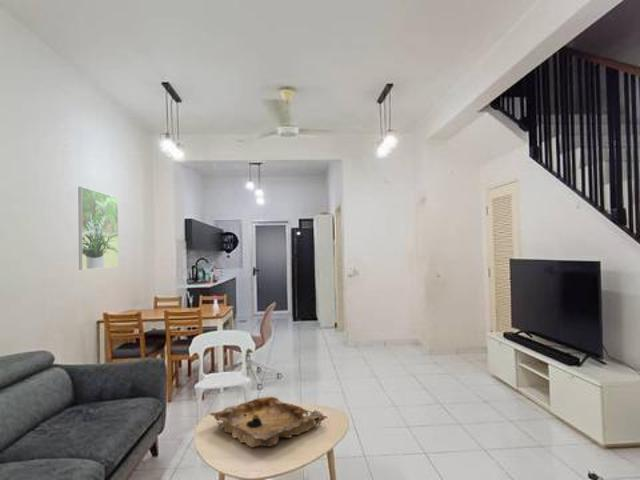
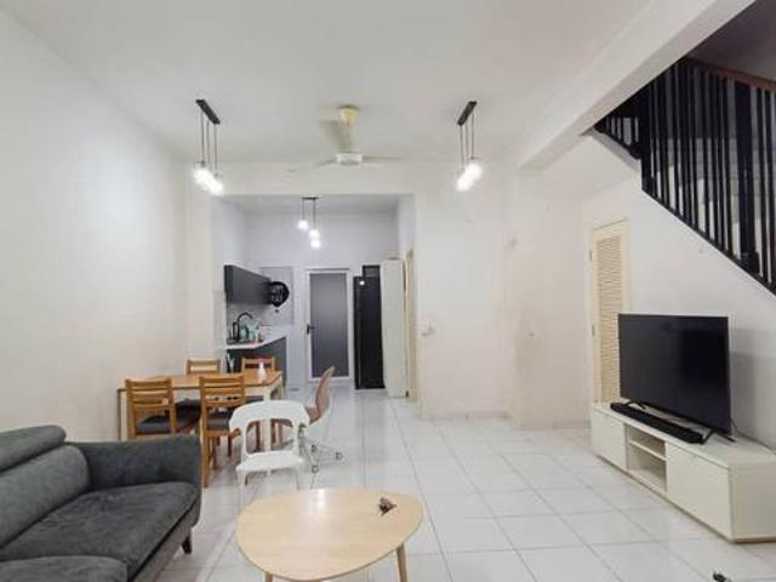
- decorative tray [207,396,322,449]
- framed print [77,186,120,271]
